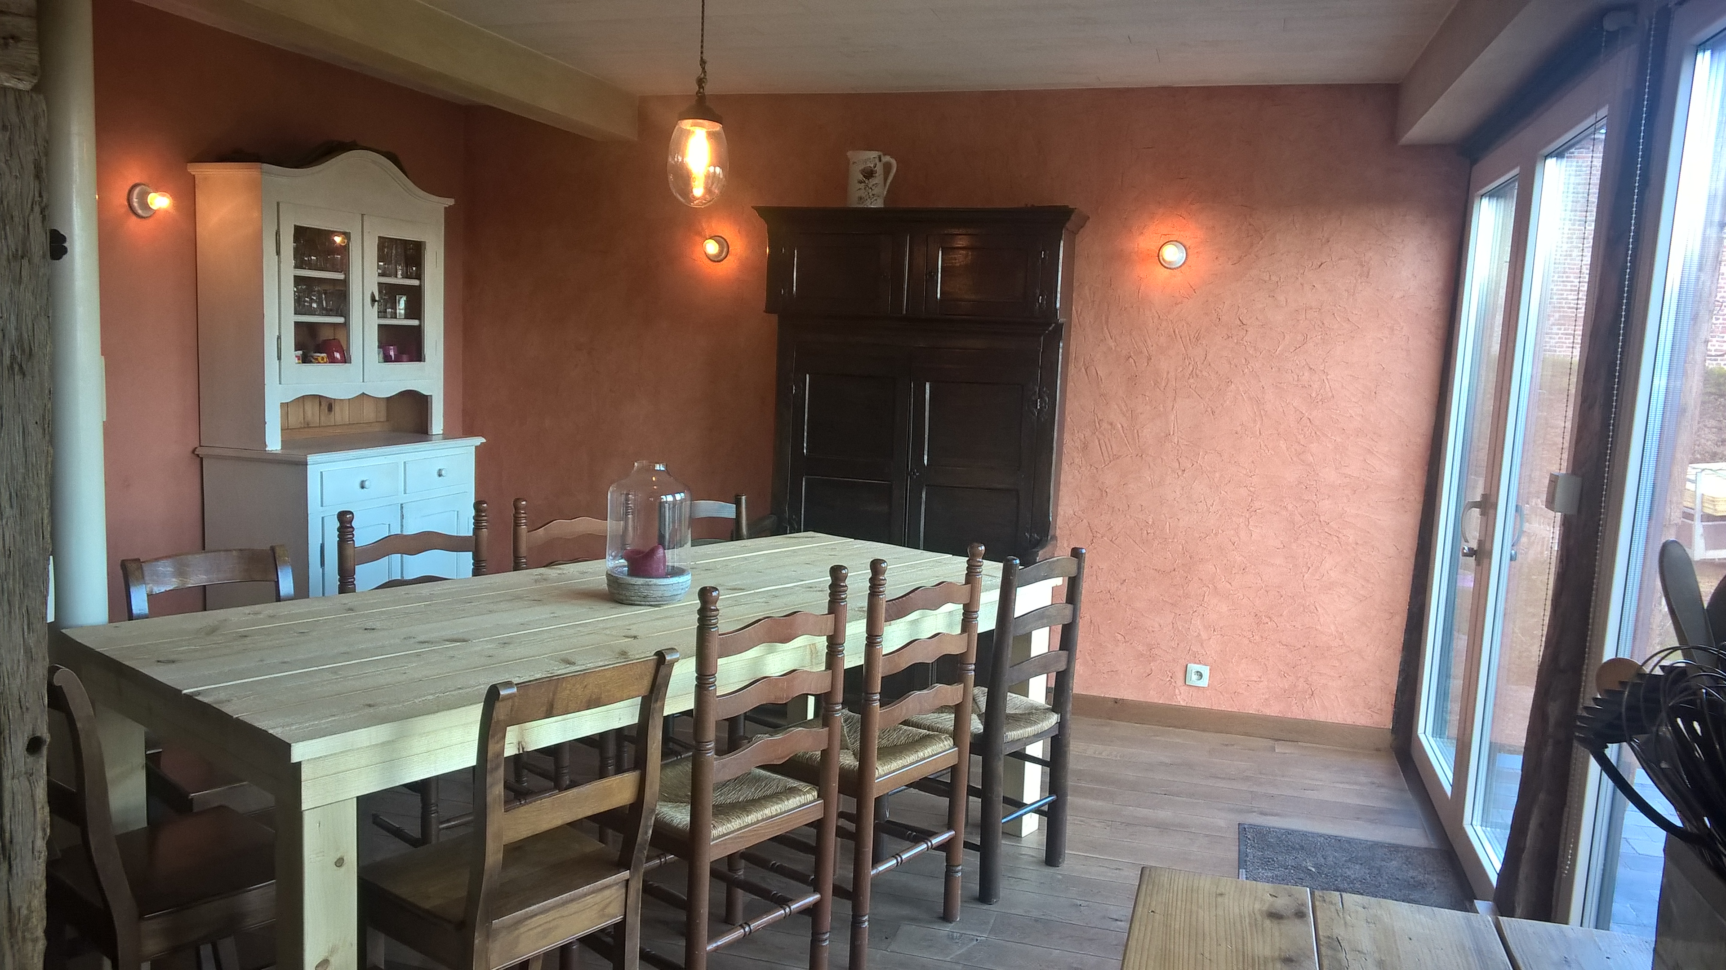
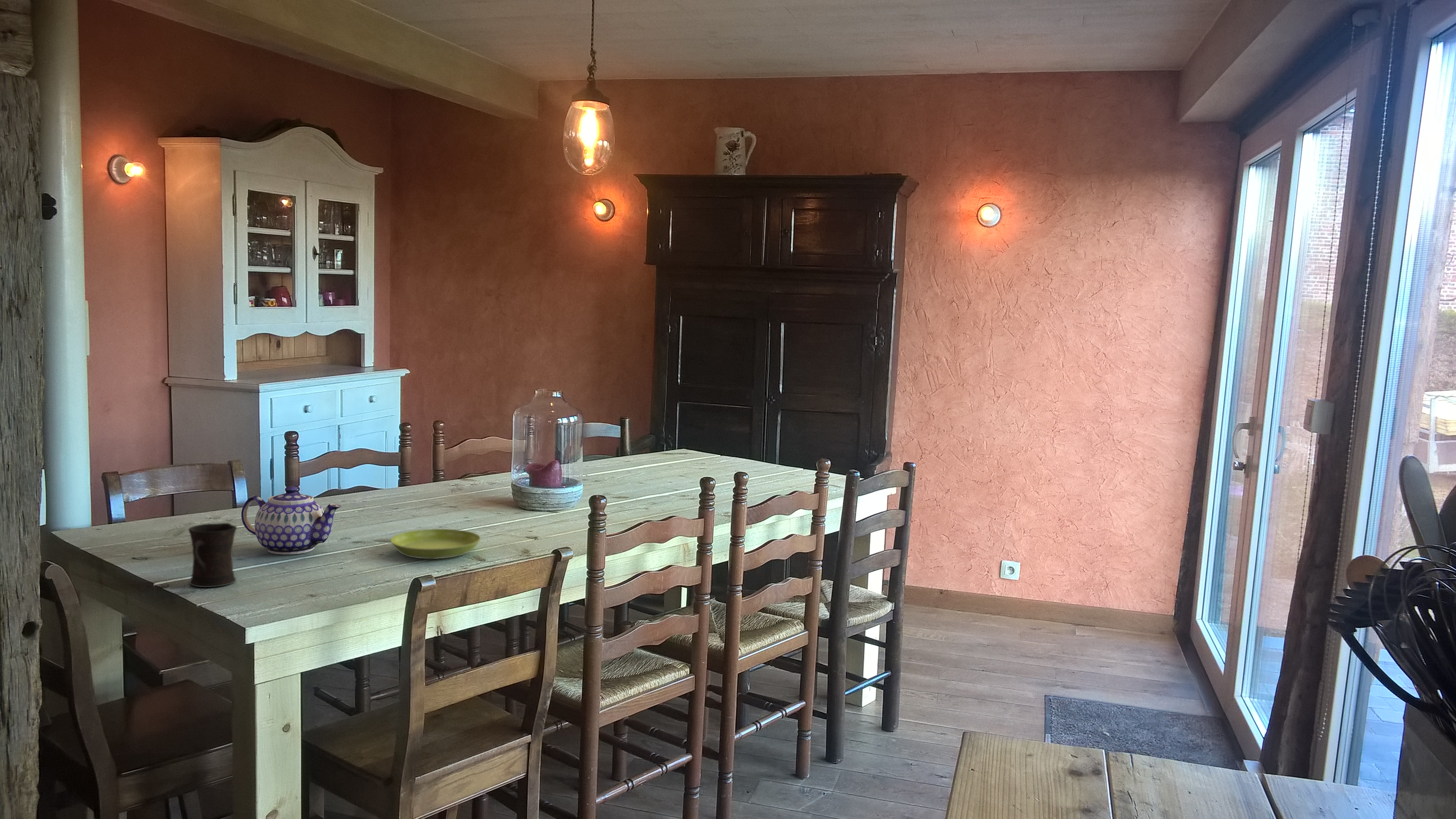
+ saucer [390,529,481,559]
+ teapot [241,486,342,555]
+ mug [188,522,237,588]
